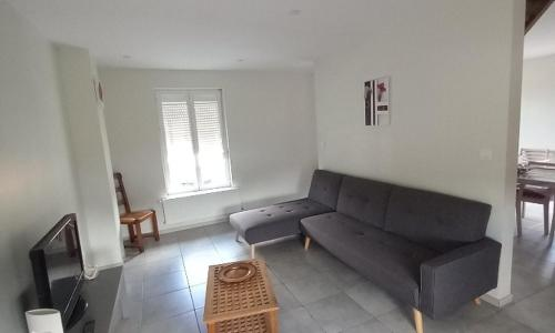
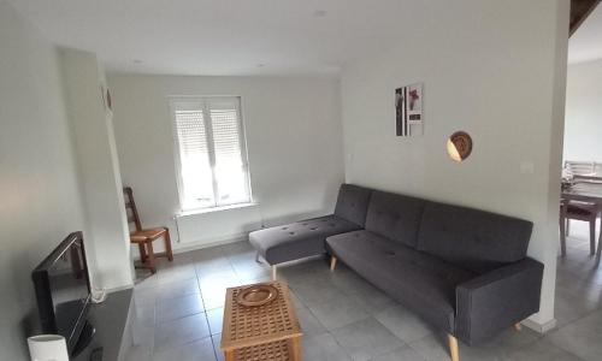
+ decorative plate [445,130,474,162]
